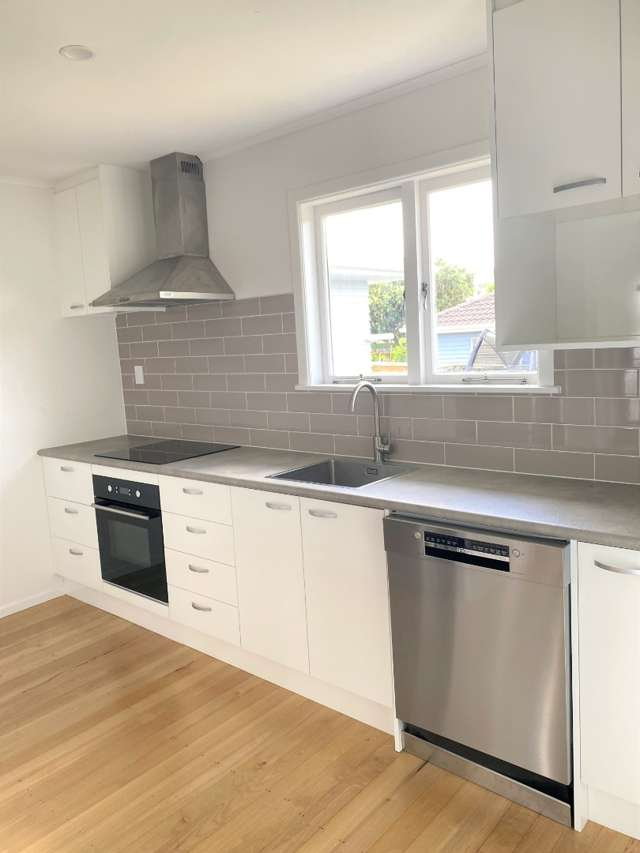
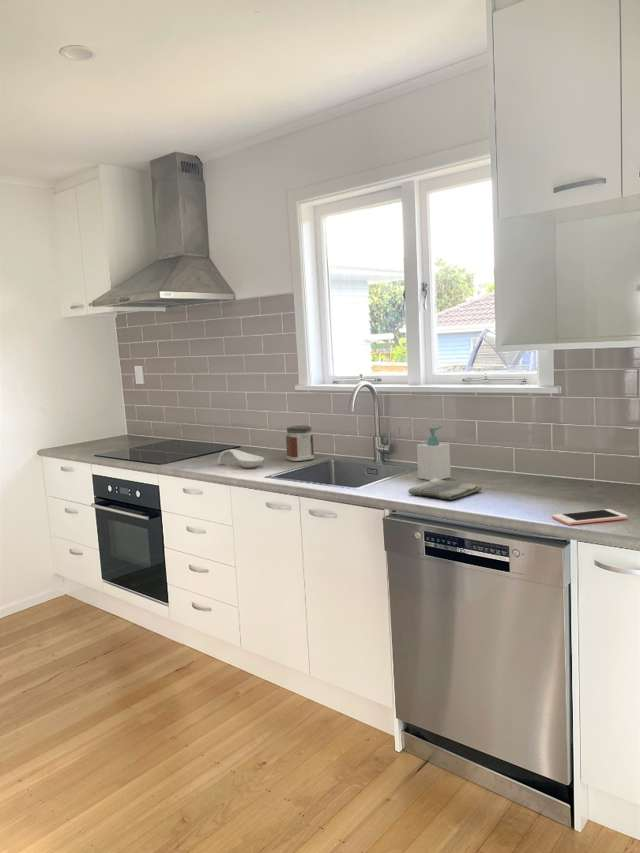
+ jar [284,425,315,462]
+ soap bottle [416,426,452,481]
+ spoon rest [217,448,265,469]
+ dish towel [407,478,483,501]
+ cell phone [551,508,629,526]
